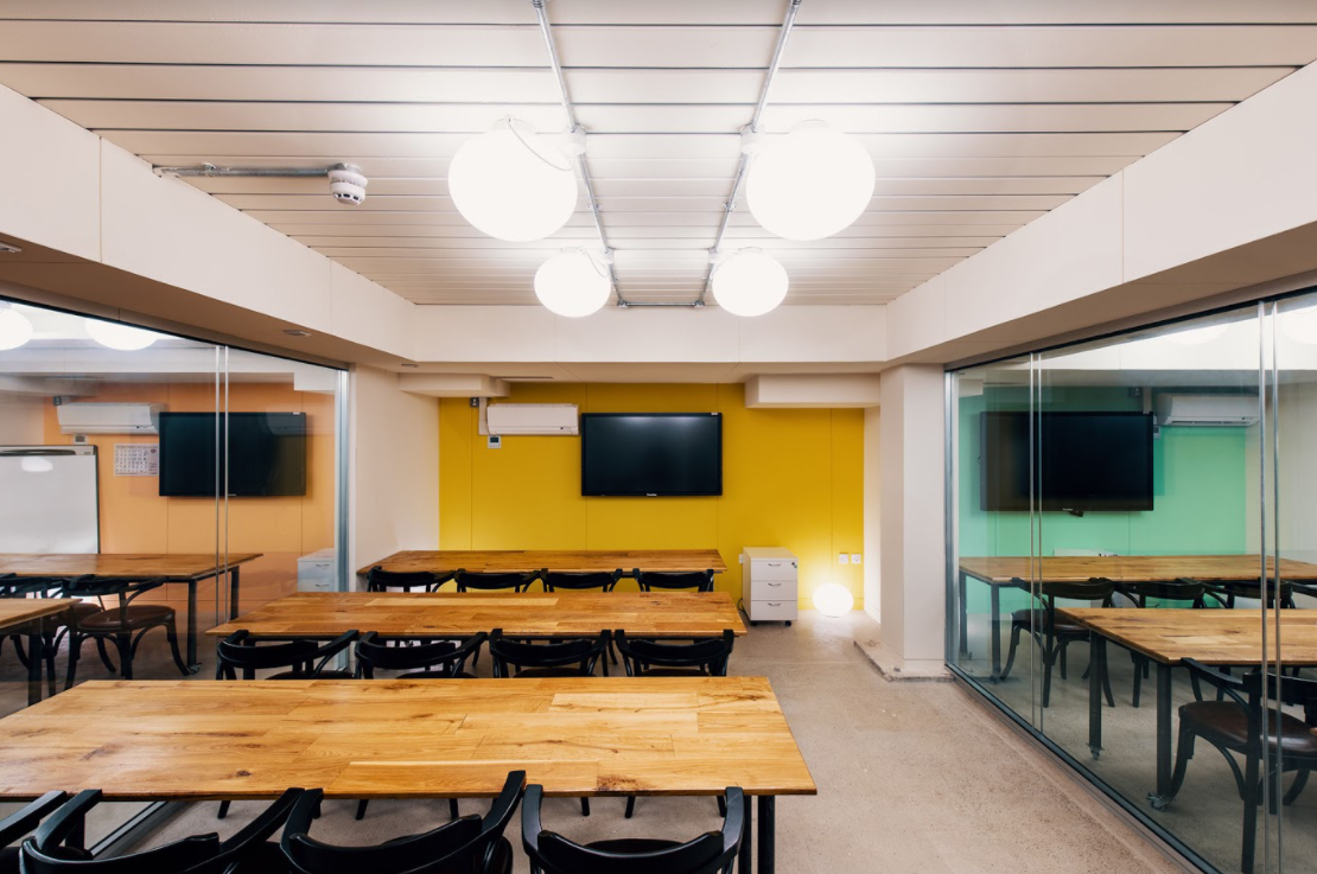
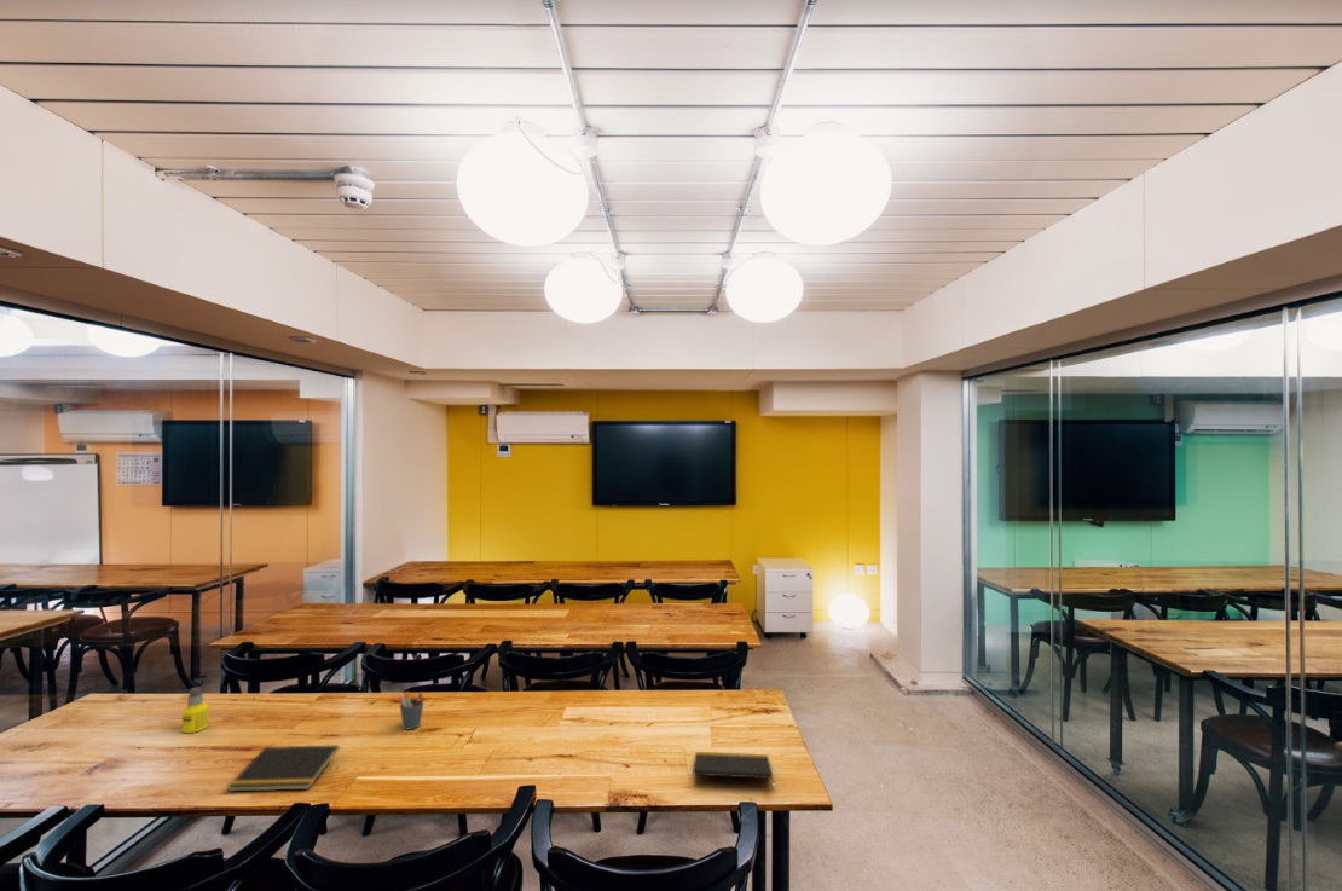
+ bottle [181,687,209,734]
+ pen holder [399,690,424,730]
+ notepad [693,751,776,791]
+ notepad [226,744,340,793]
